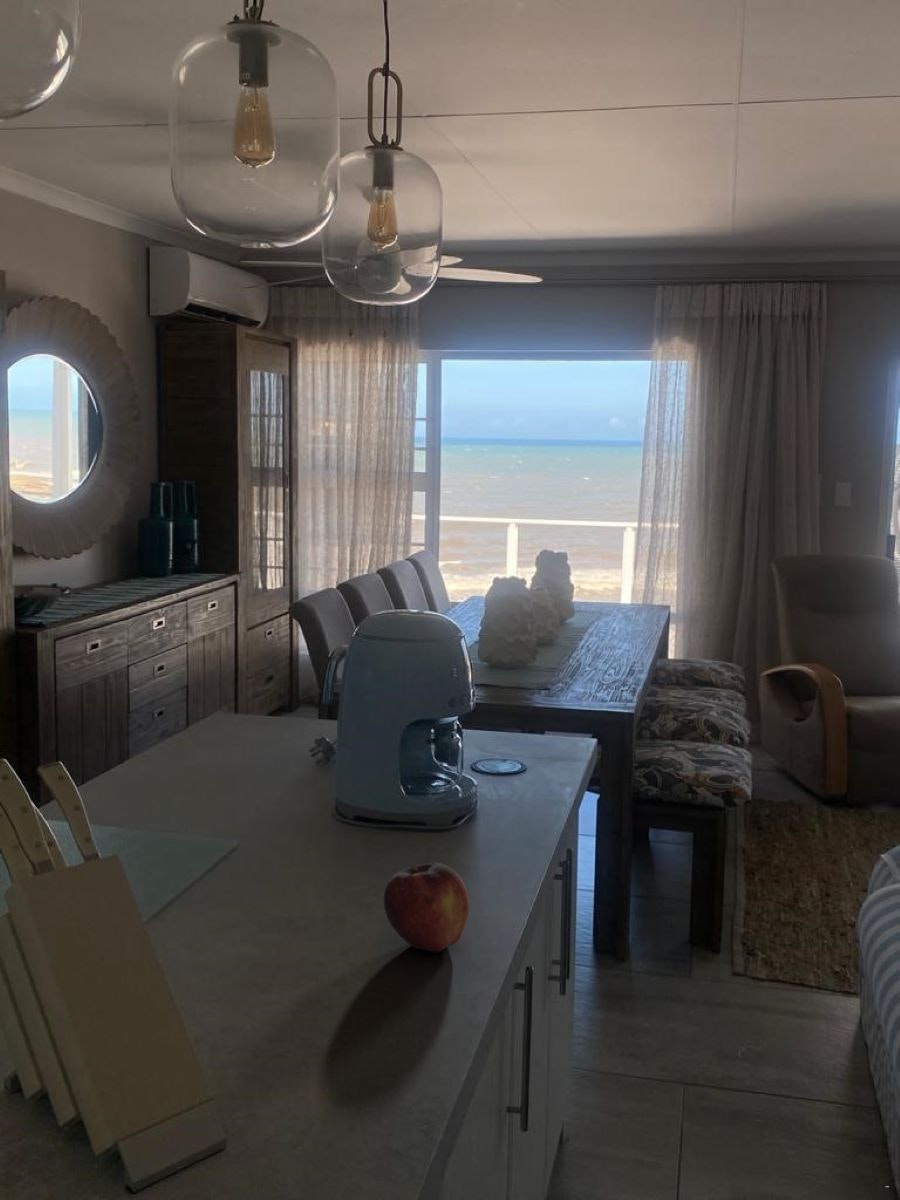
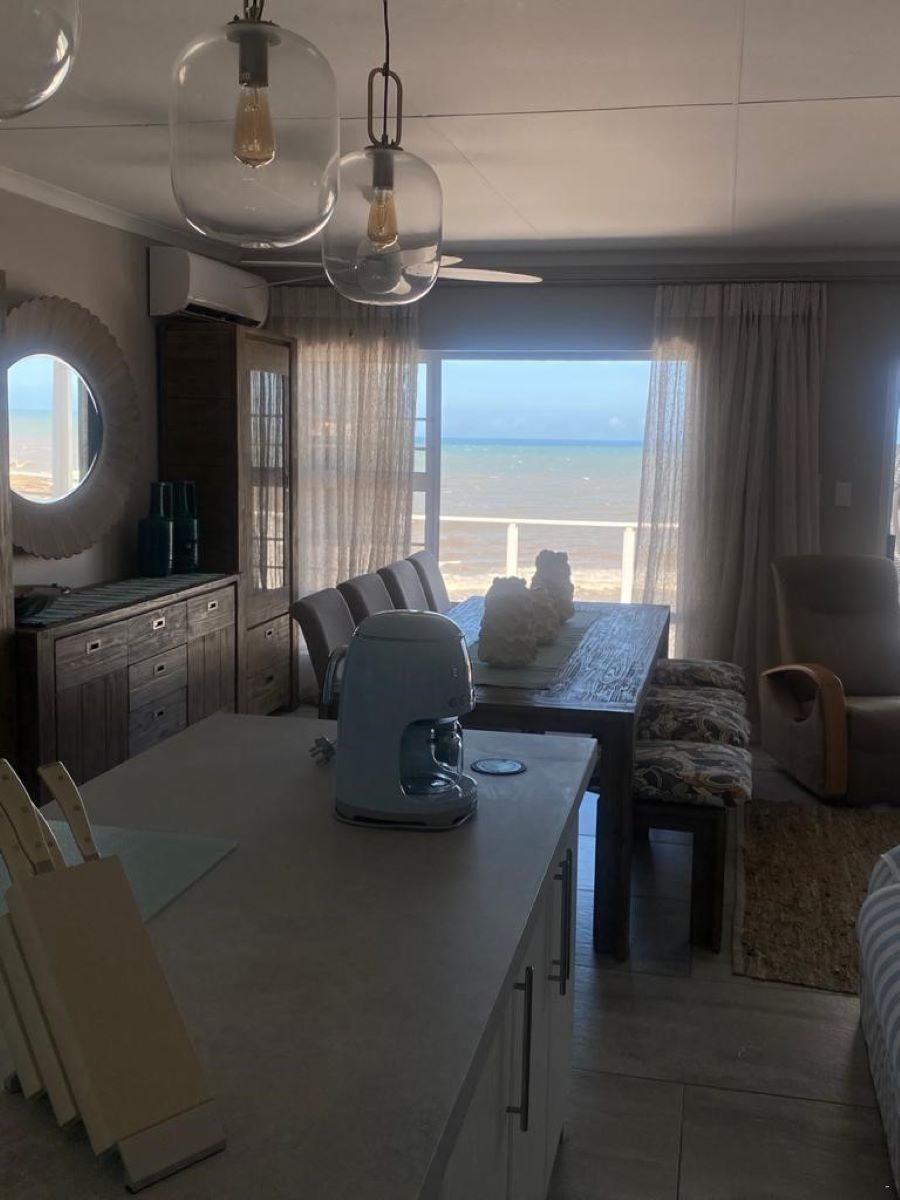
- fruit [383,862,470,953]
